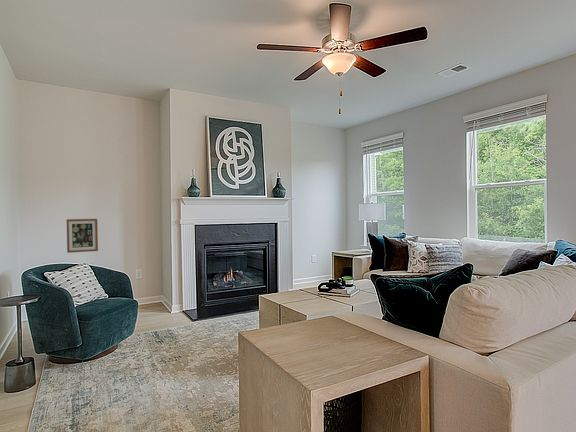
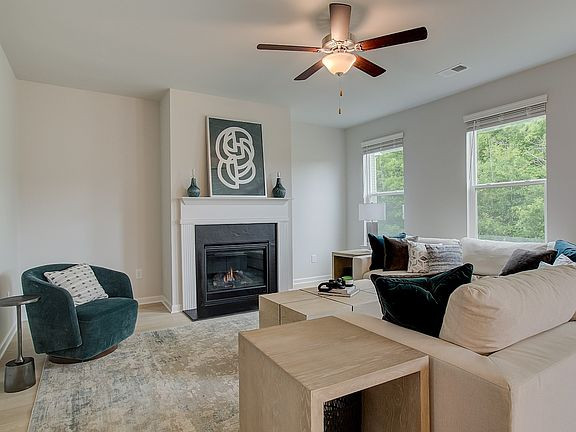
- wall art [66,218,99,254]
